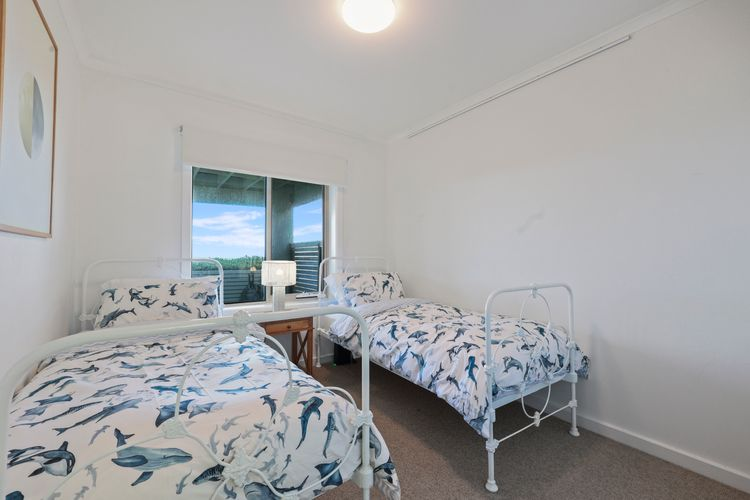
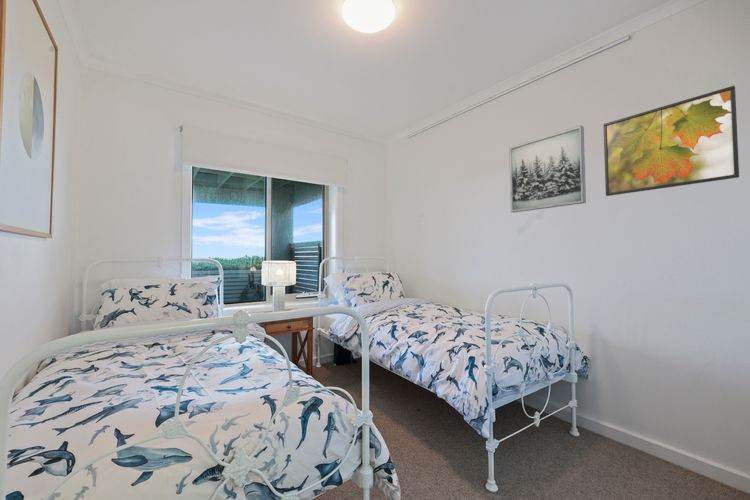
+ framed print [602,85,740,197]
+ wall art [508,125,587,214]
